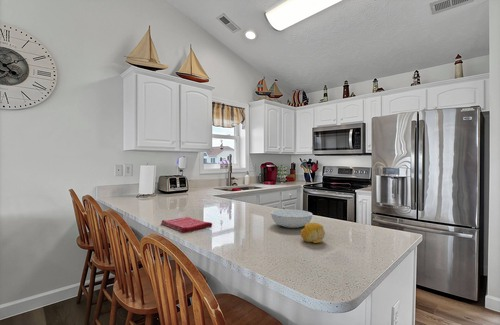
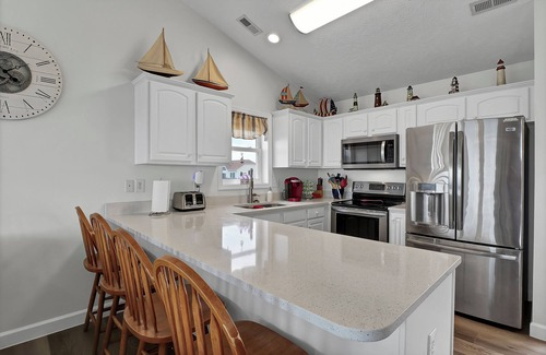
- dish towel [160,216,213,234]
- serving bowl [270,208,314,229]
- fruit [300,222,326,244]
